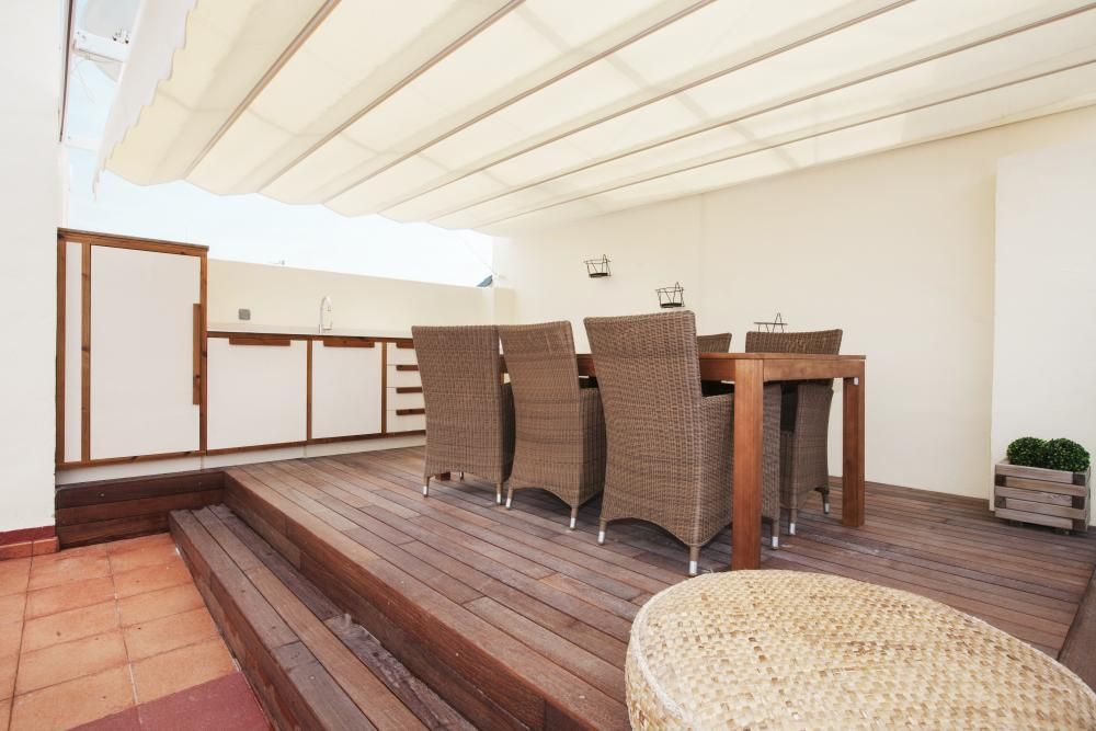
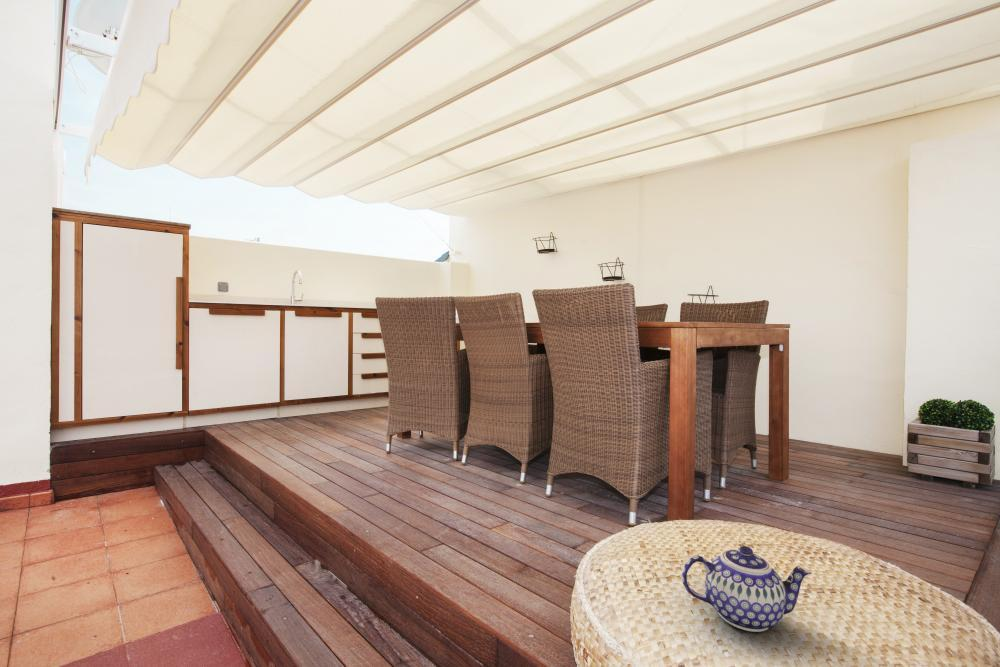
+ teapot [681,545,813,633]
